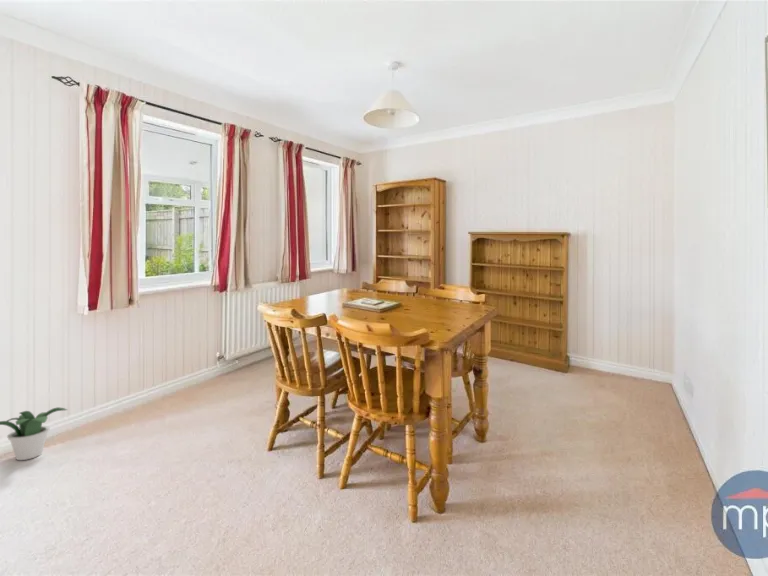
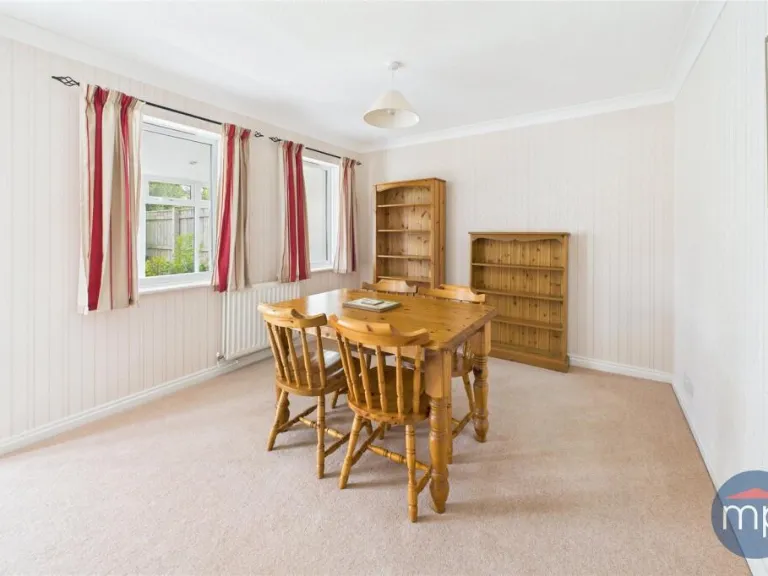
- potted plant [0,406,68,461]
